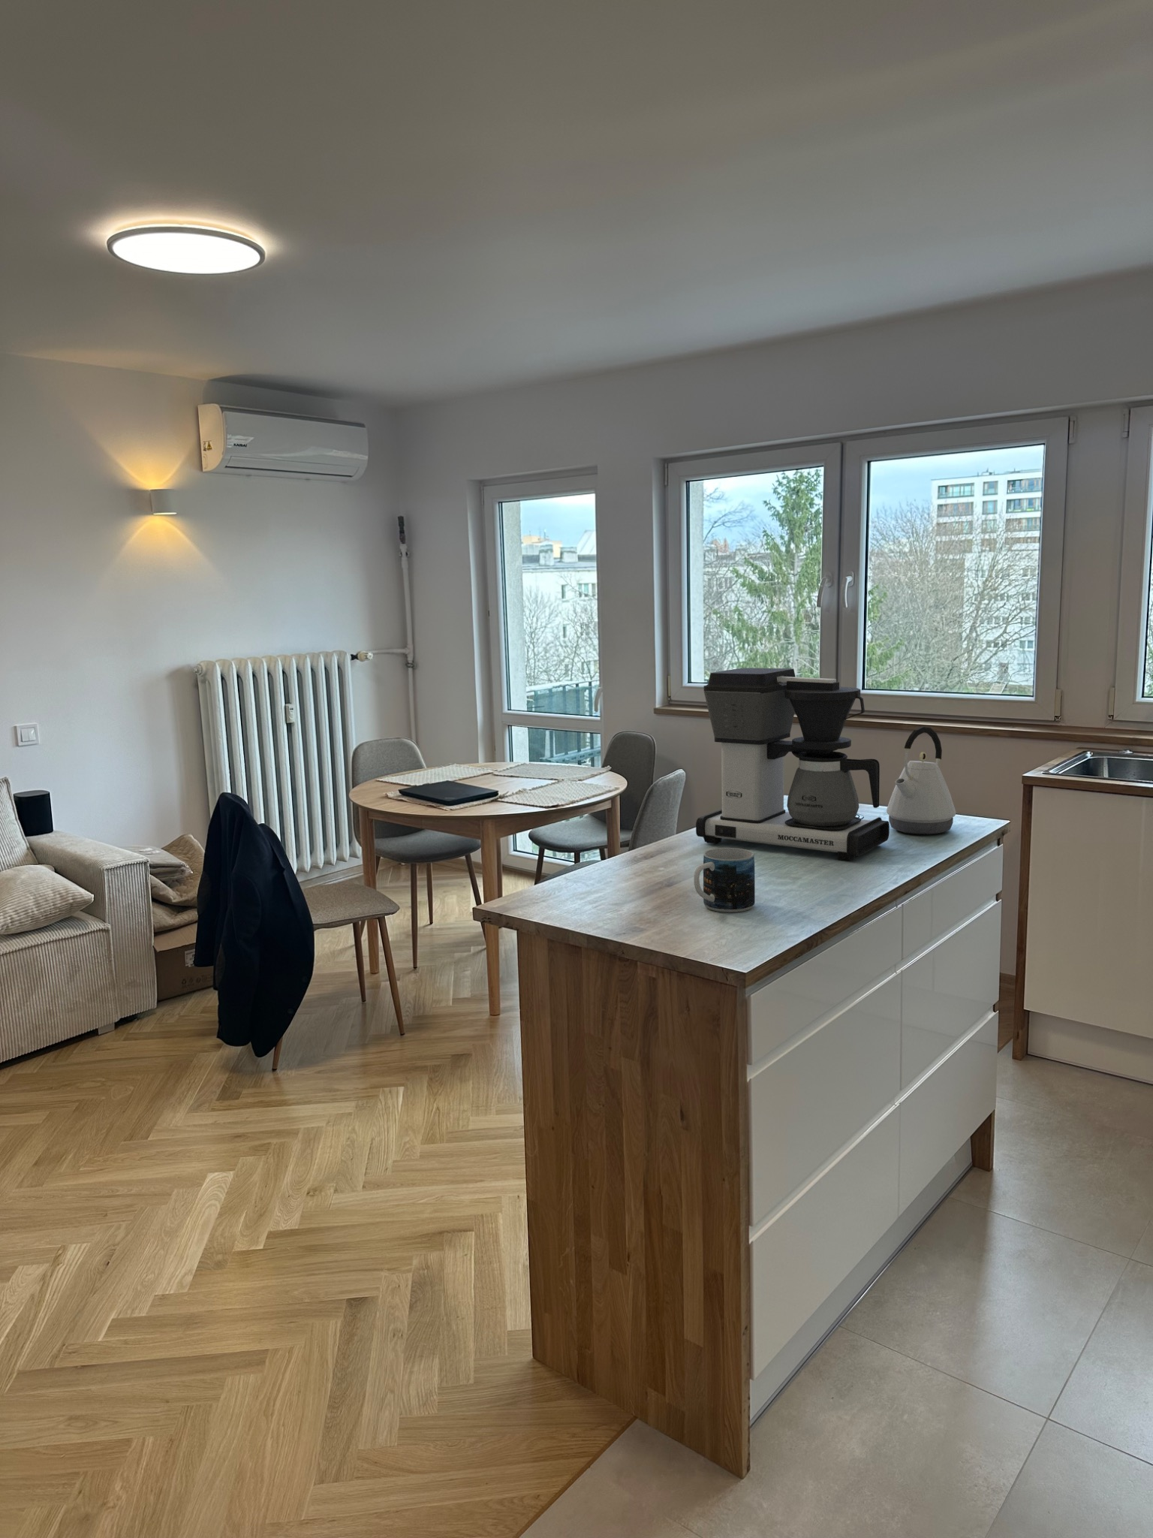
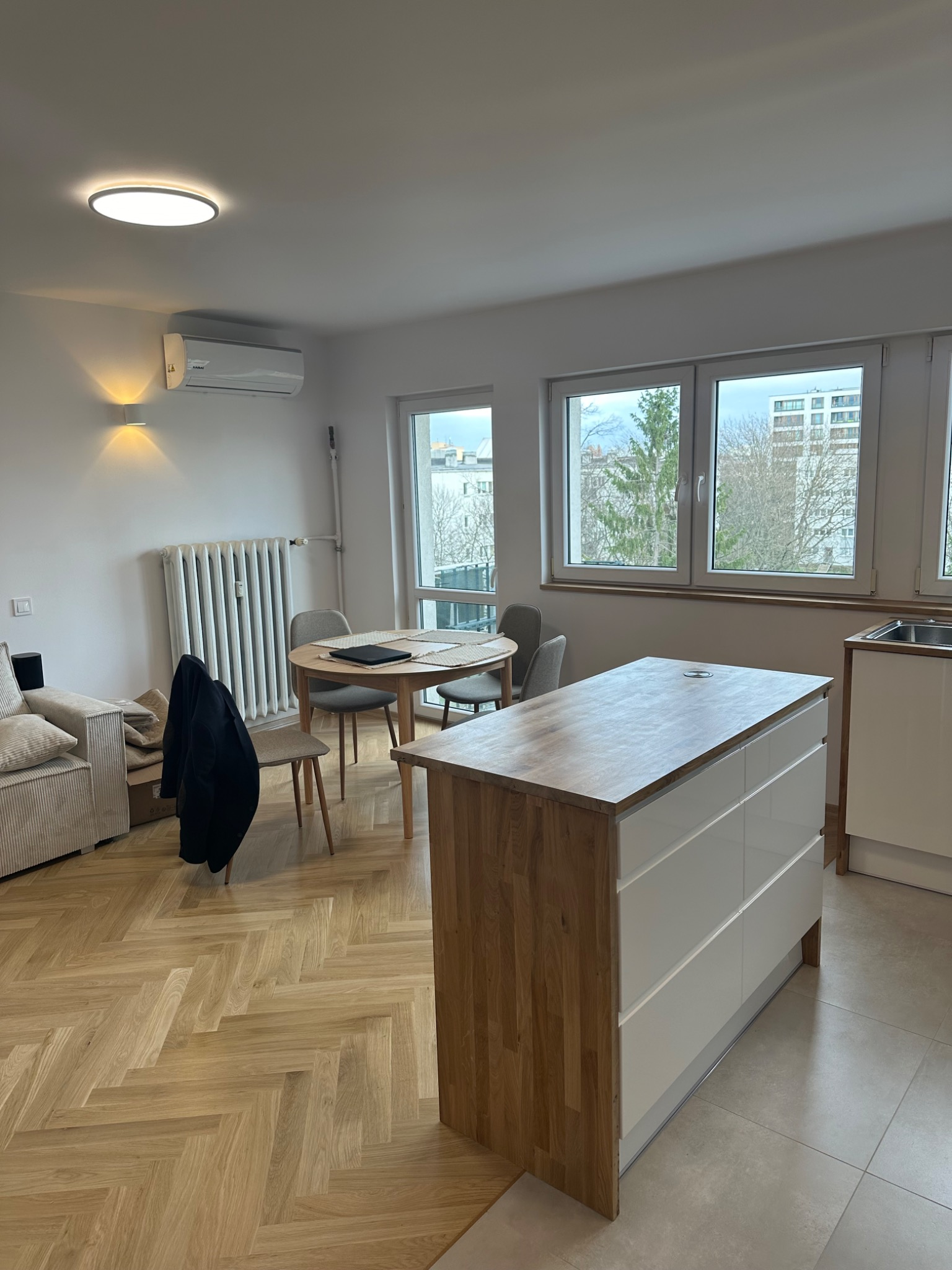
- mug [693,847,756,913]
- coffee maker [695,667,890,861]
- kettle [885,725,957,836]
